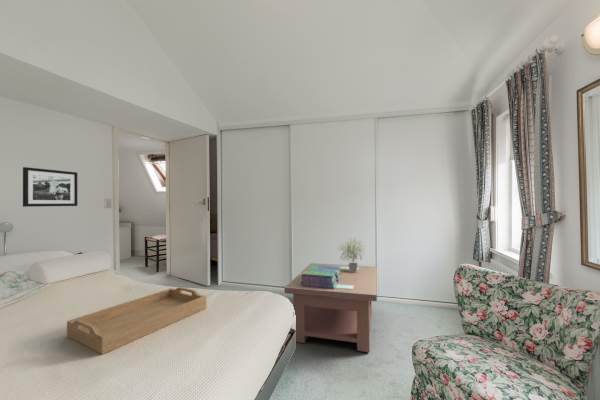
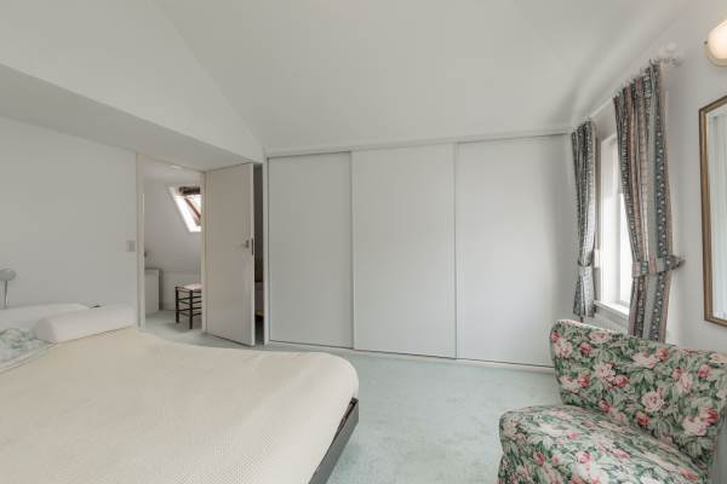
- stack of books [301,265,341,289]
- picture frame [22,166,78,208]
- coffee table [283,262,378,353]
- potted plant [337,235,367,272]
- serving tray [66,286,207,355]
